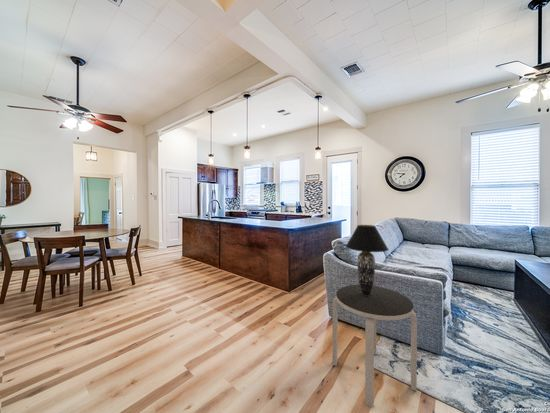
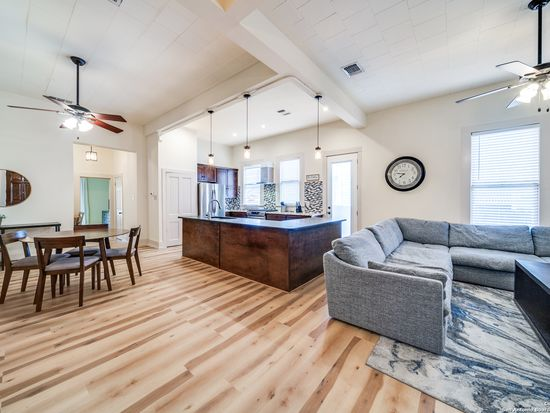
- table lamp [344,224,390,296]
- side table [332,284,418,408]
